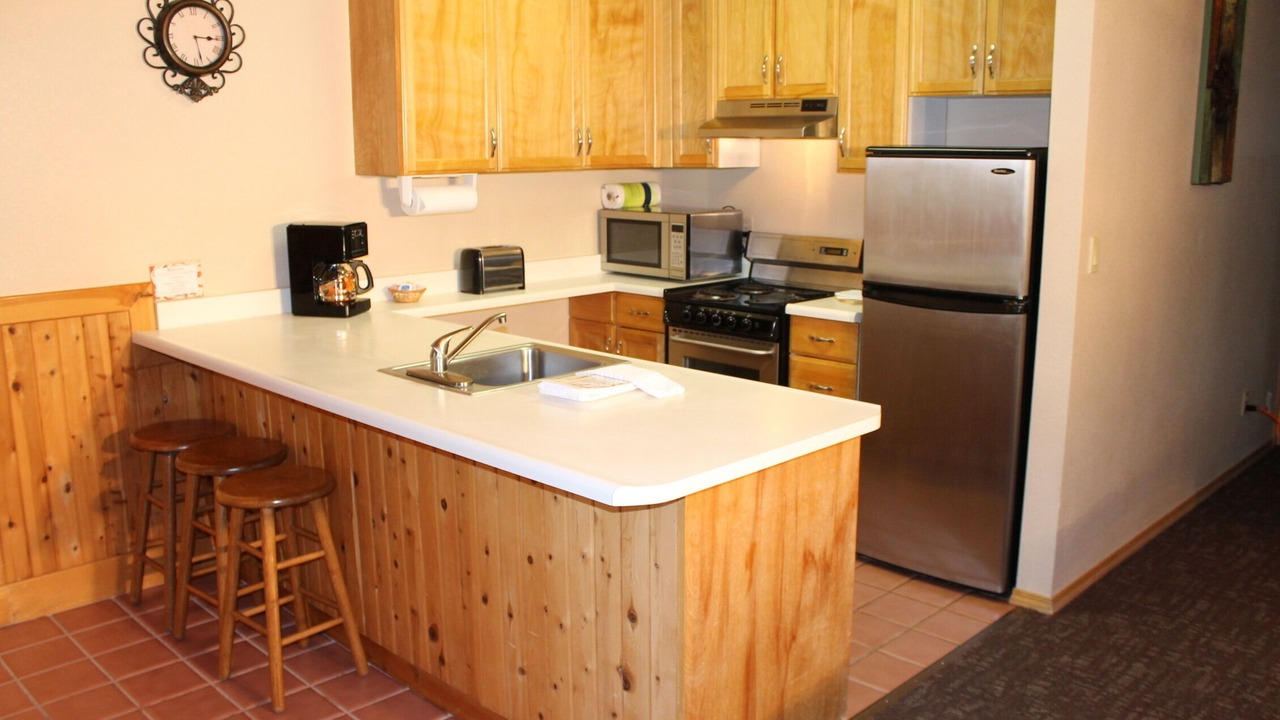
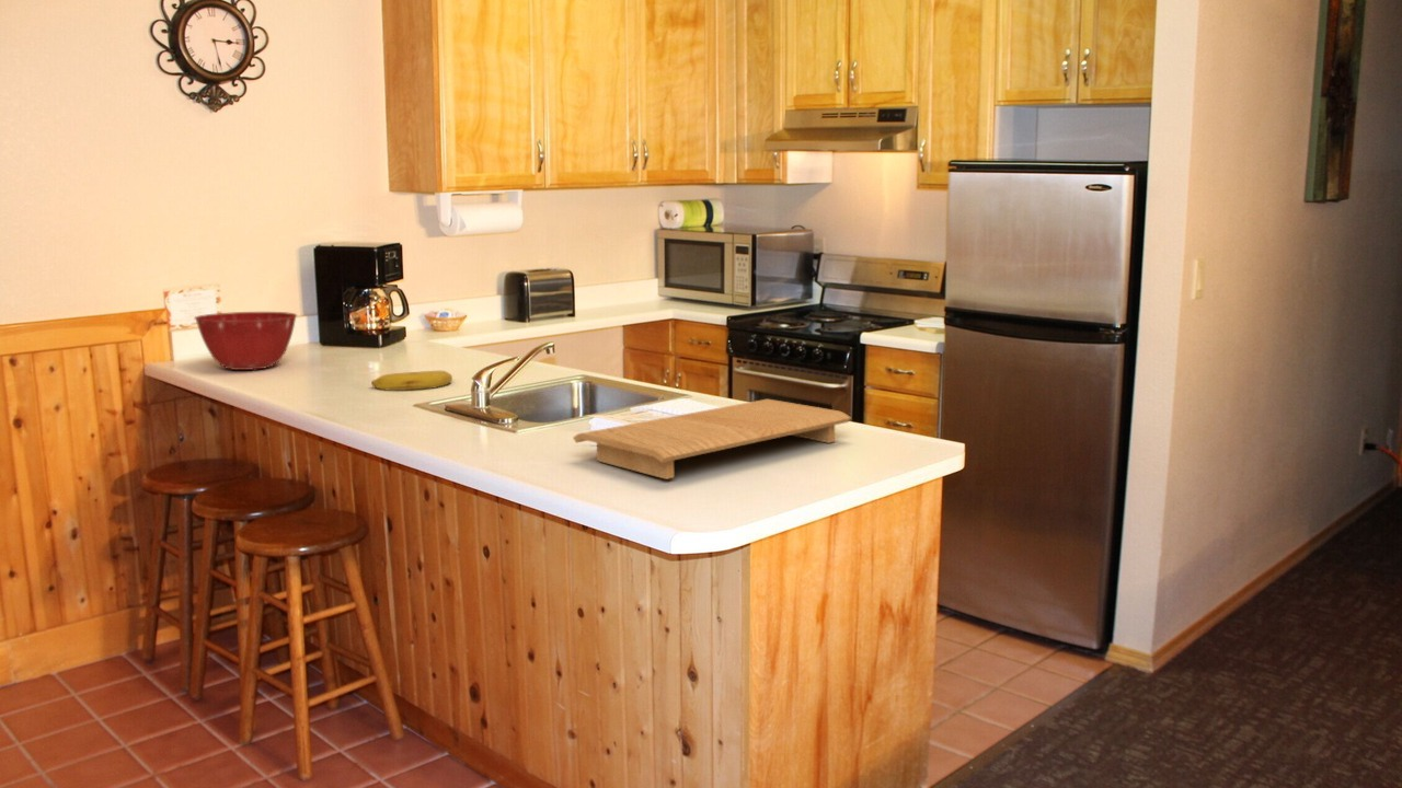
+ cutting board [572,398,852,480]
+ mixing bowl [193,311,298,371]
+ fruit [370,370,453,392]
